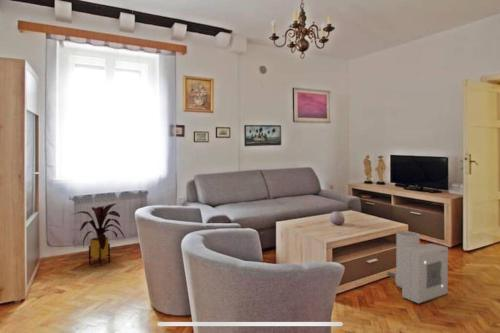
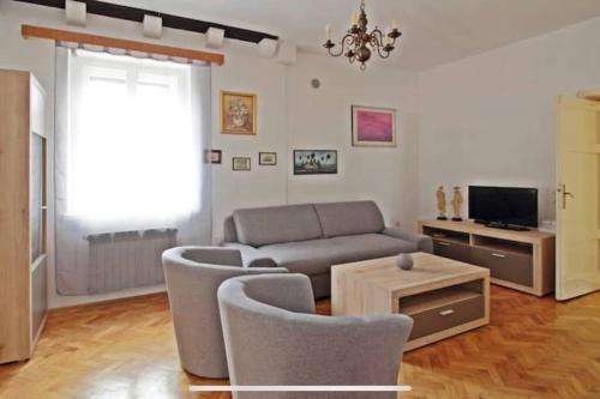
- air purifier [386,230,449,304]
- house plant [71,202,126,267]
